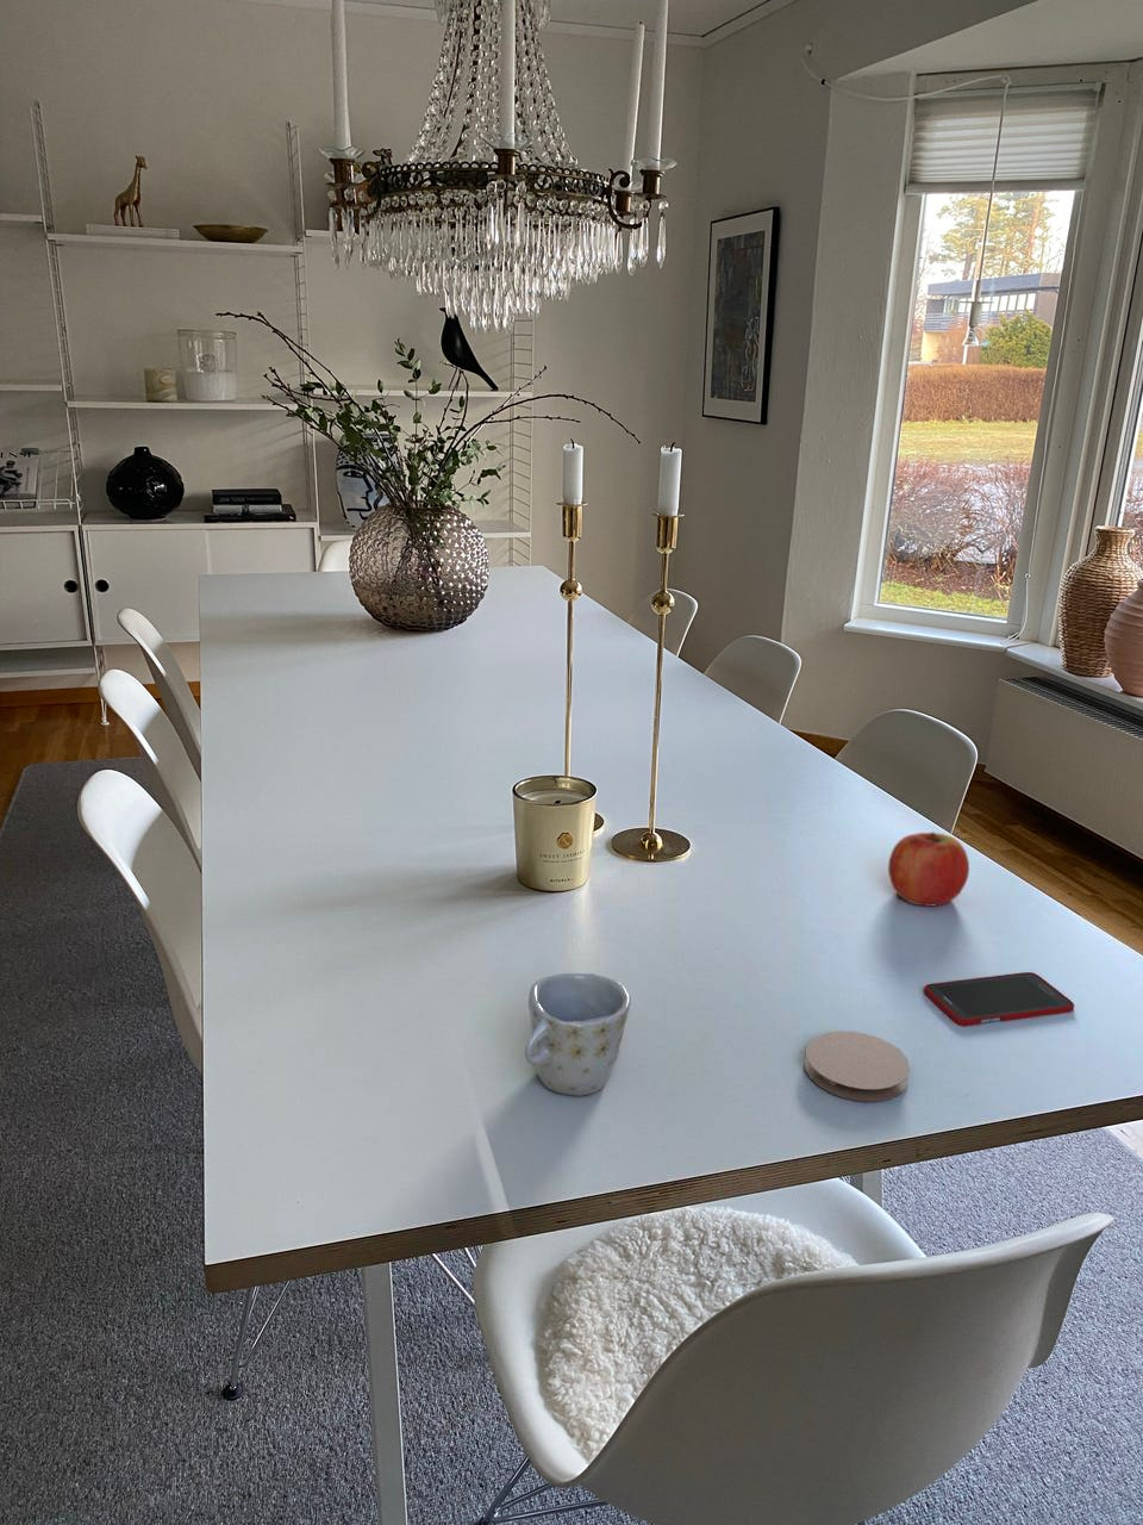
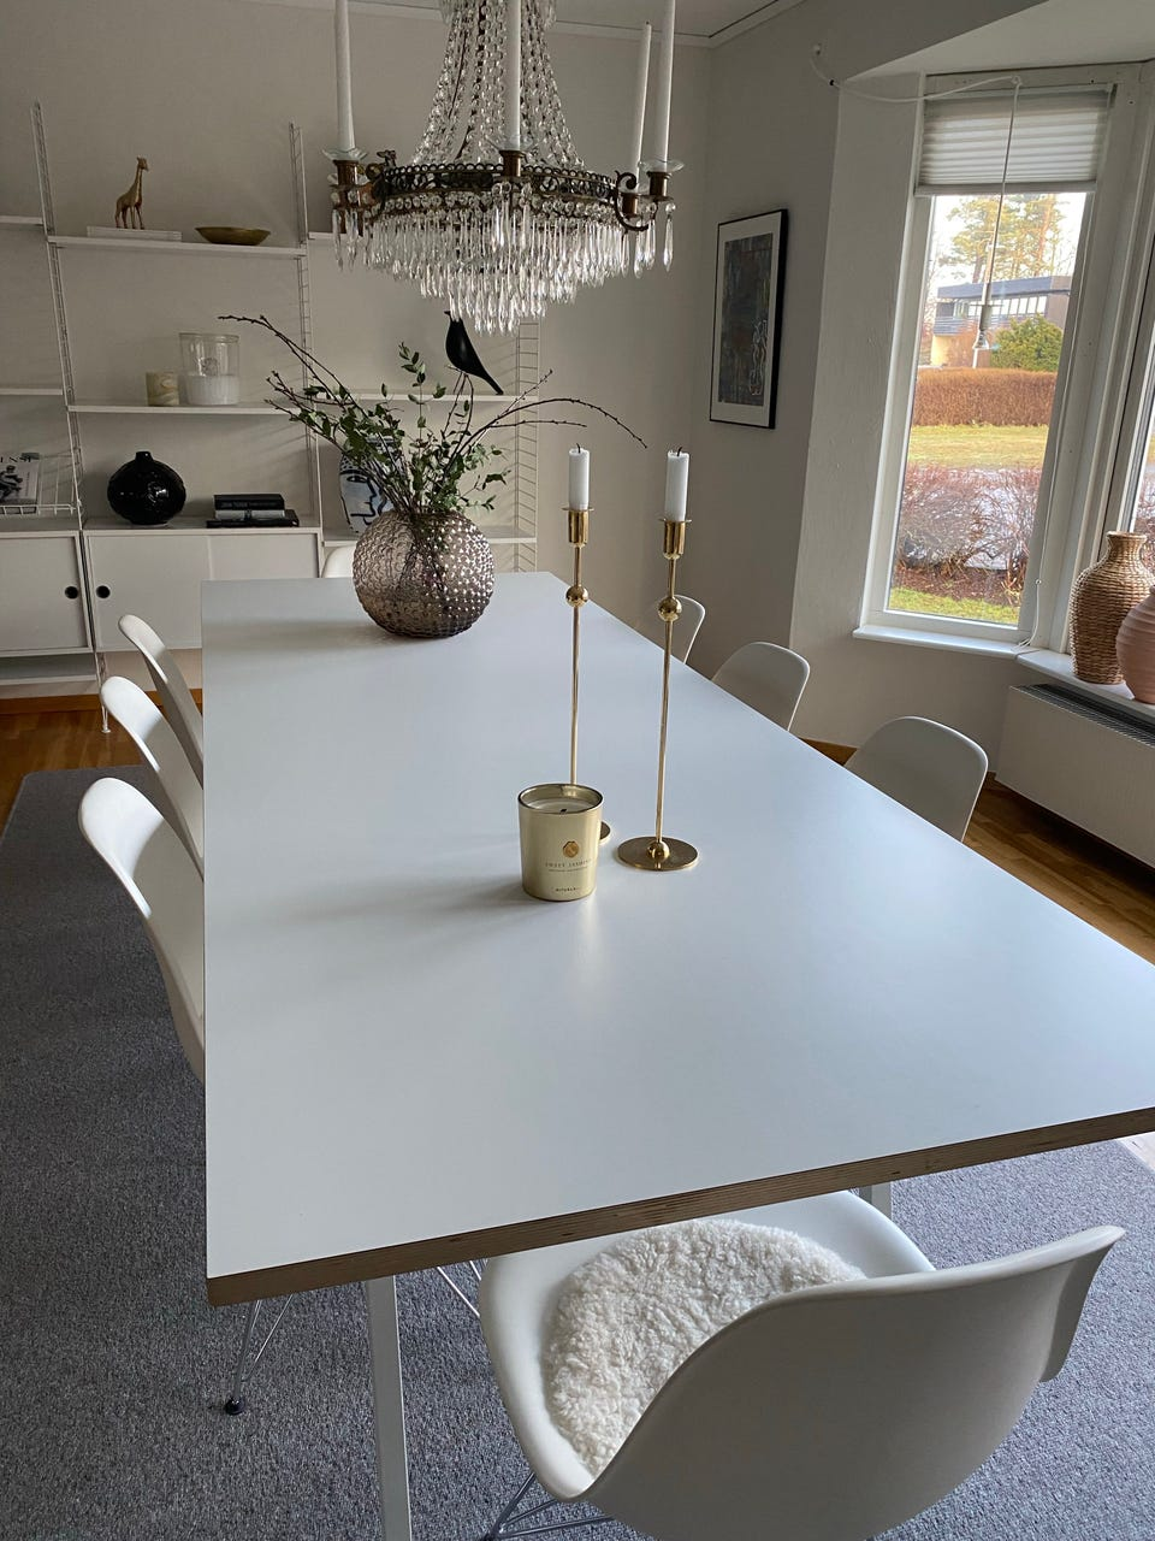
- fruit [887,831,970,908]
- cell phone [923,971,1075,1027]
- coaster [803,1030,911,1104]
- mug [523,973,633,1098]
